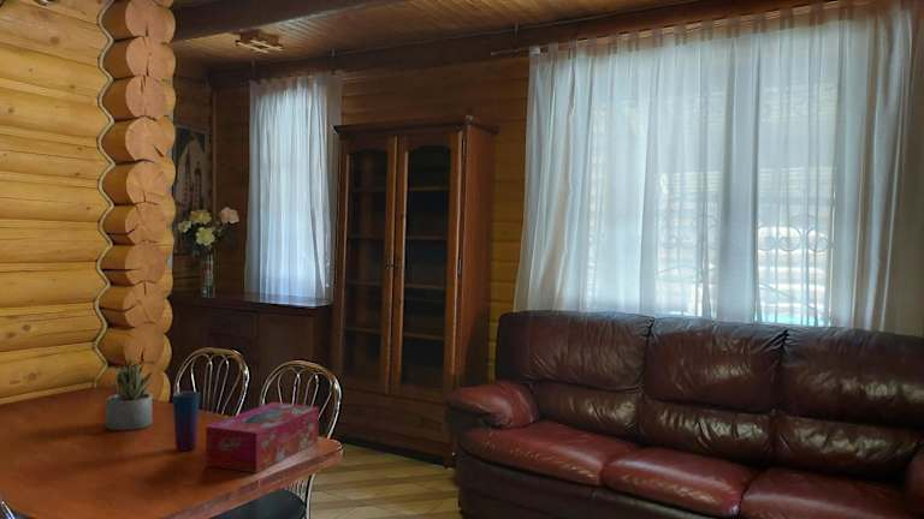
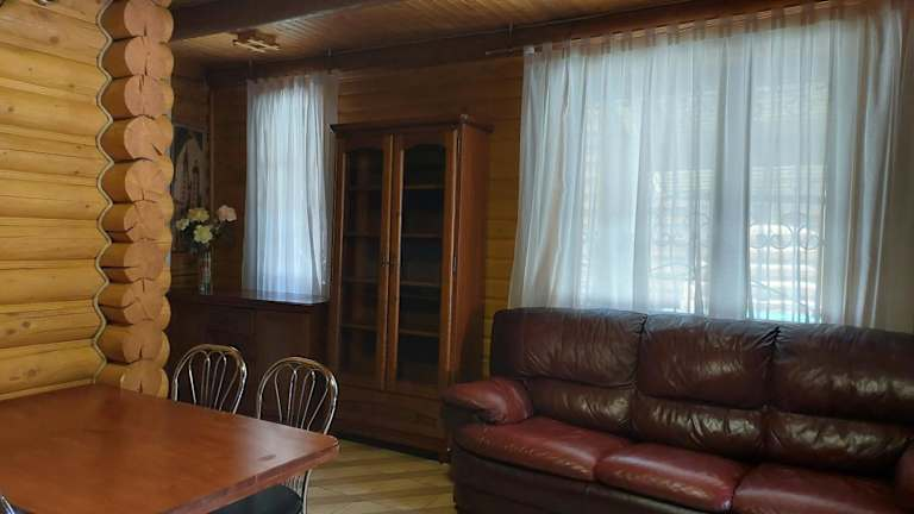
- tissue box [205,401,320,475]
- cup [172,390,201,452]
- succulent plant [106,358,154,431]
